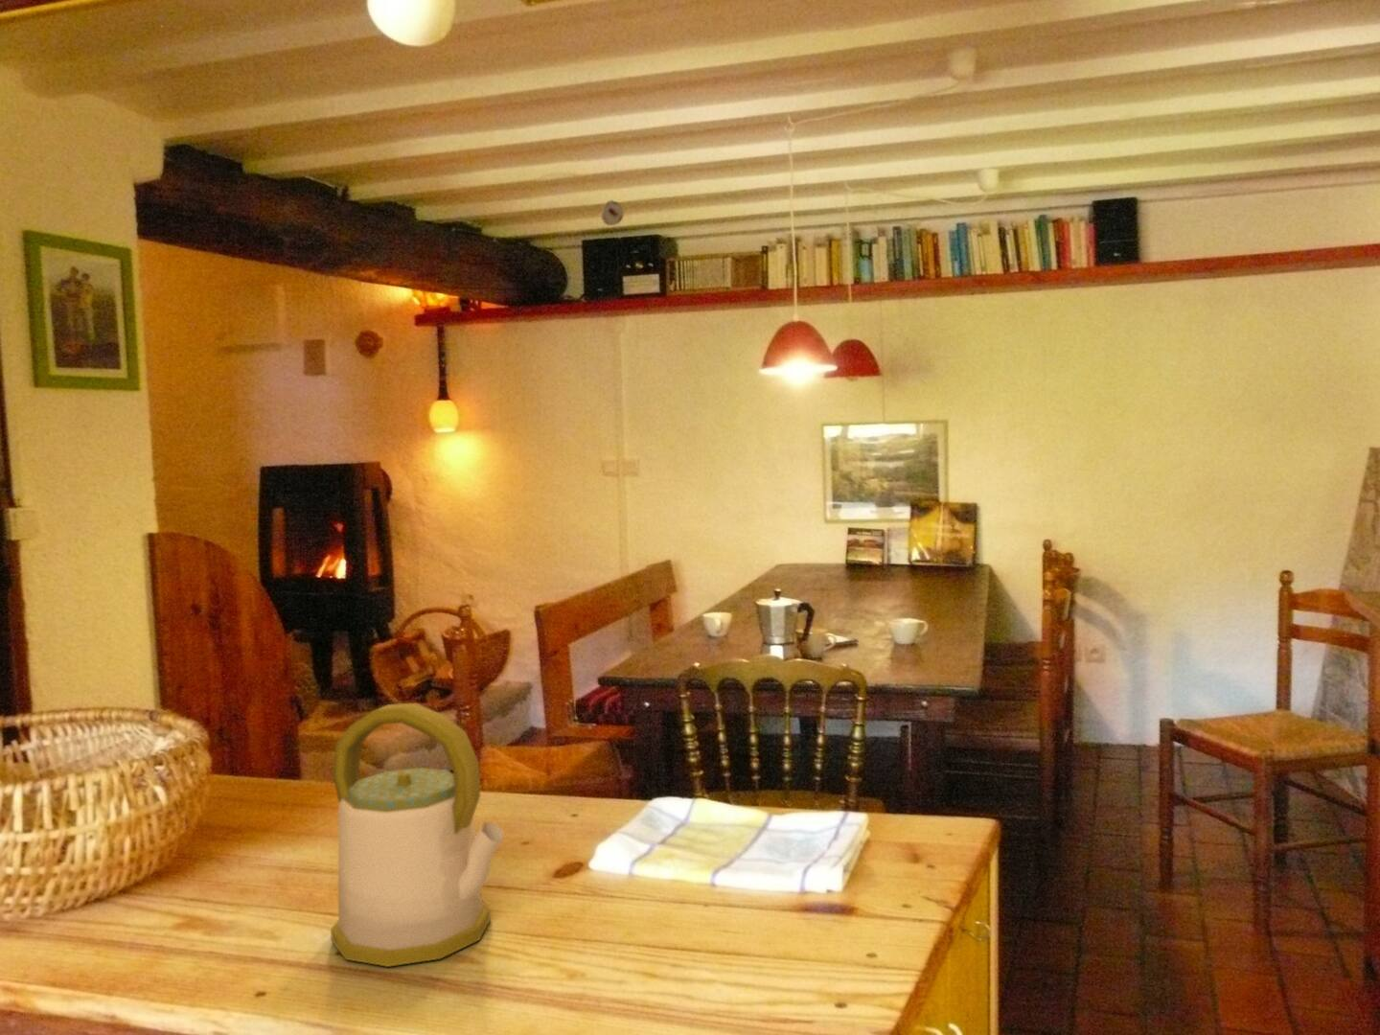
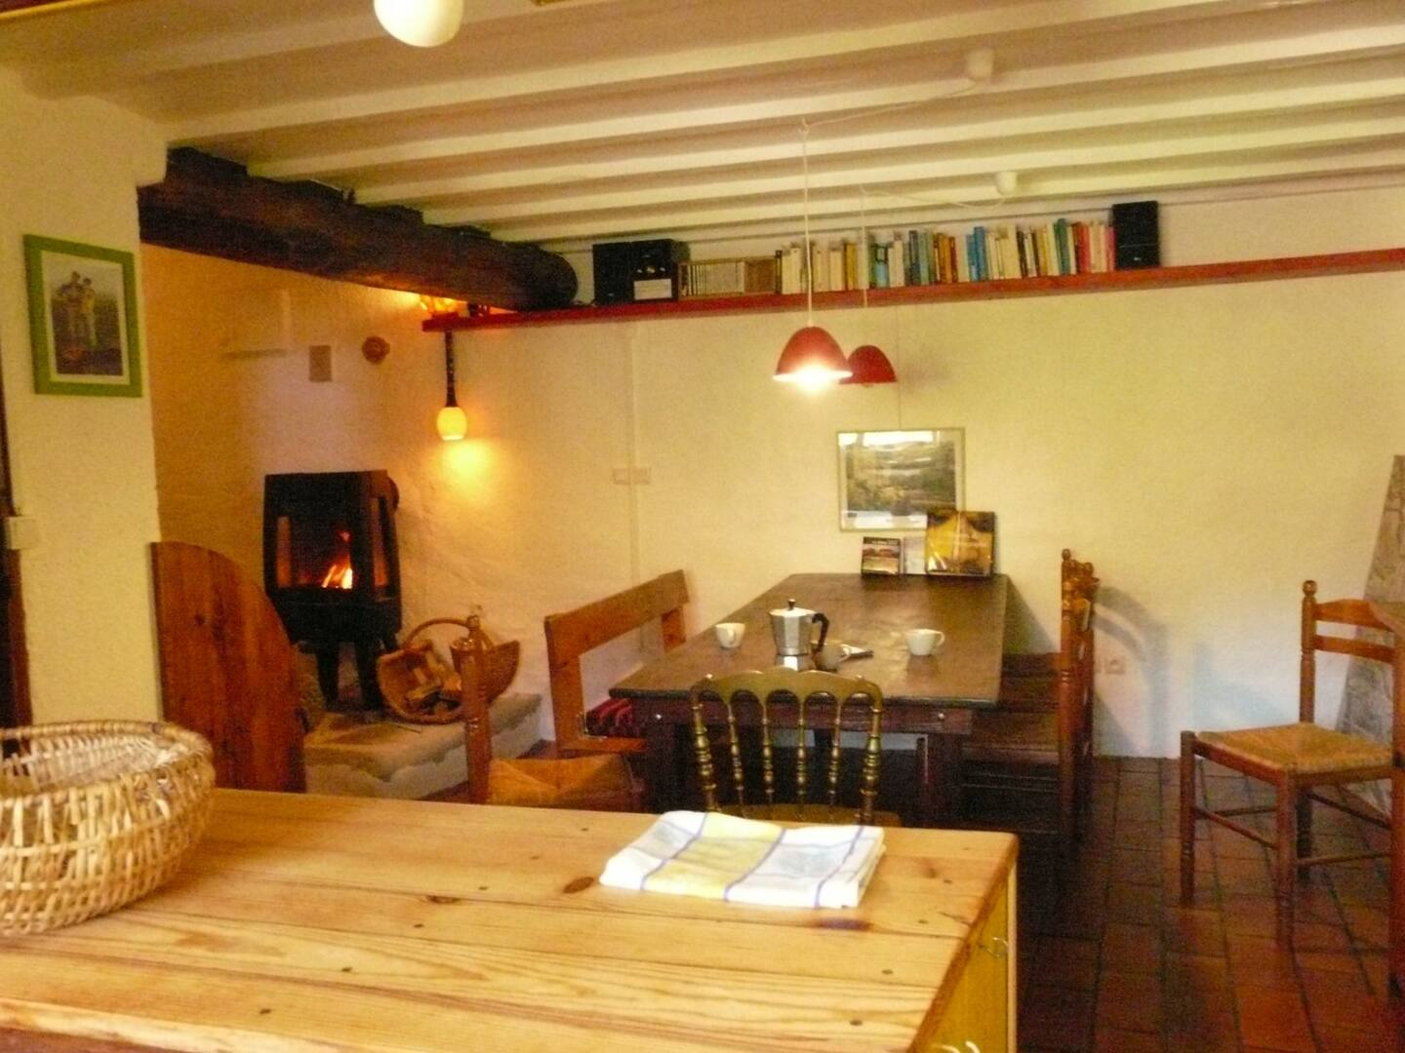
- smoke detector [599,199,625,226]
- kettle [329,702,505,968]
